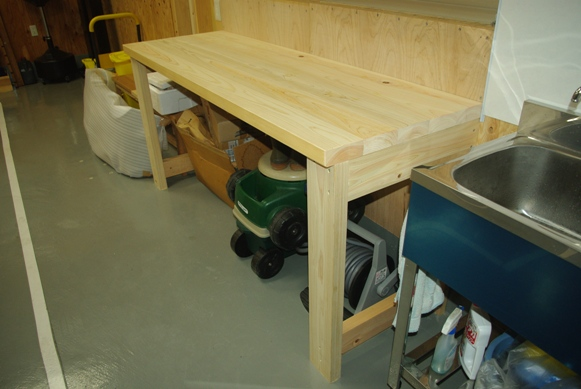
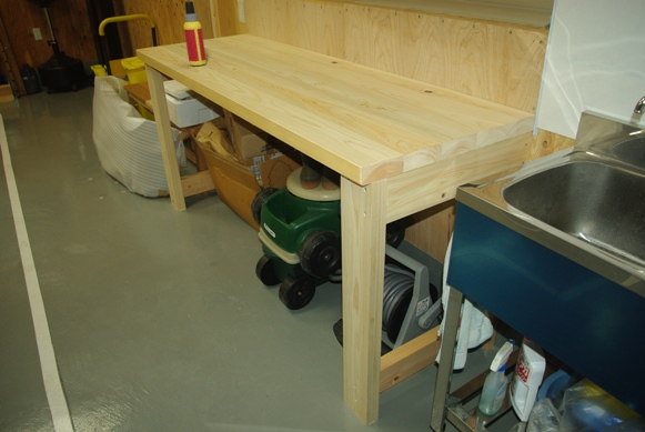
+ spray bottle [183,0,208,67]
